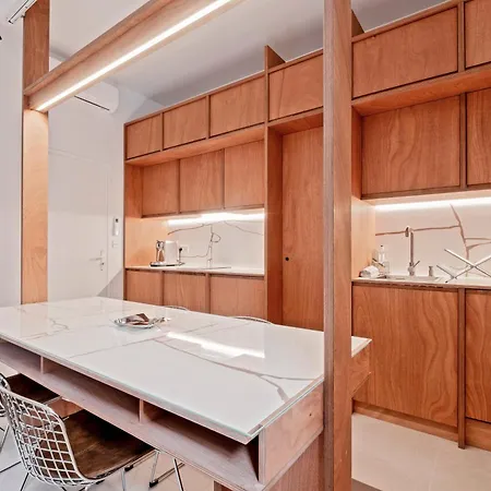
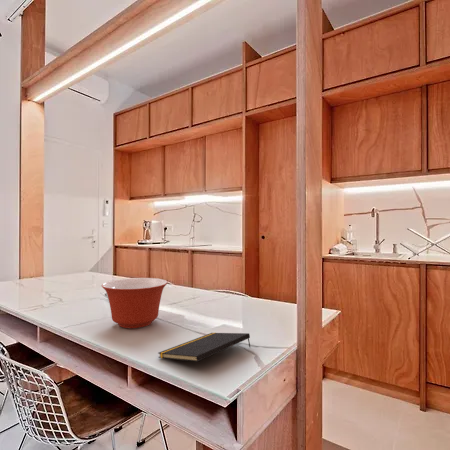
+ mixing bowl [101,277,168,329]
+ notepad [157,332,251,363]
